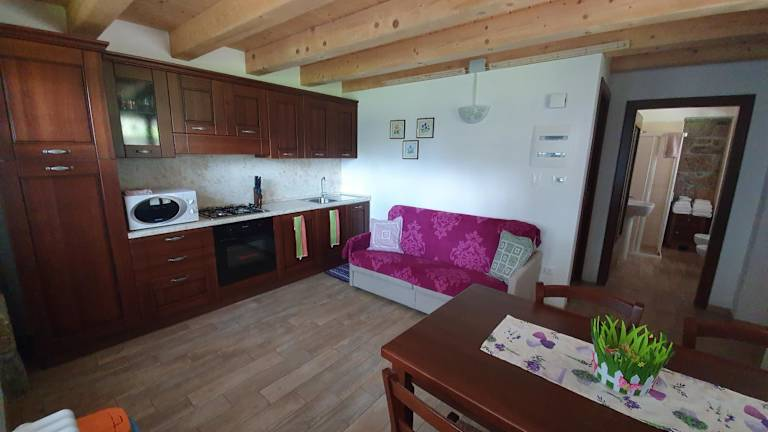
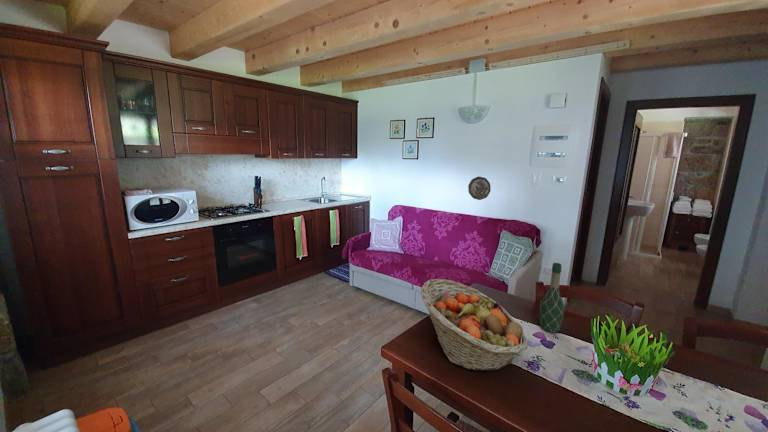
+ fruit basket [420,278,529,372]
+ wine bottle [539,262,566,334]
+ decorative plate [467,176,492,201]
